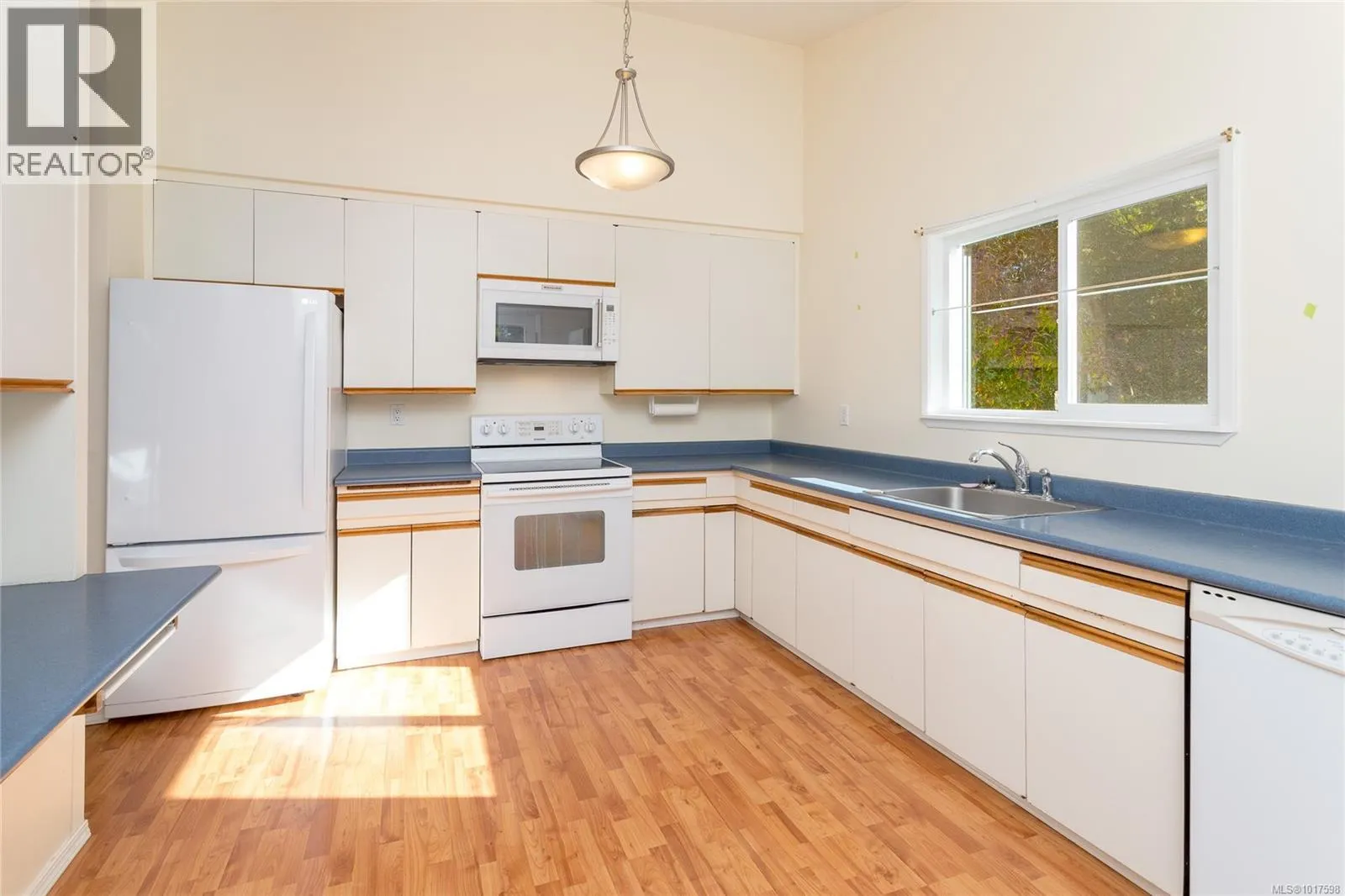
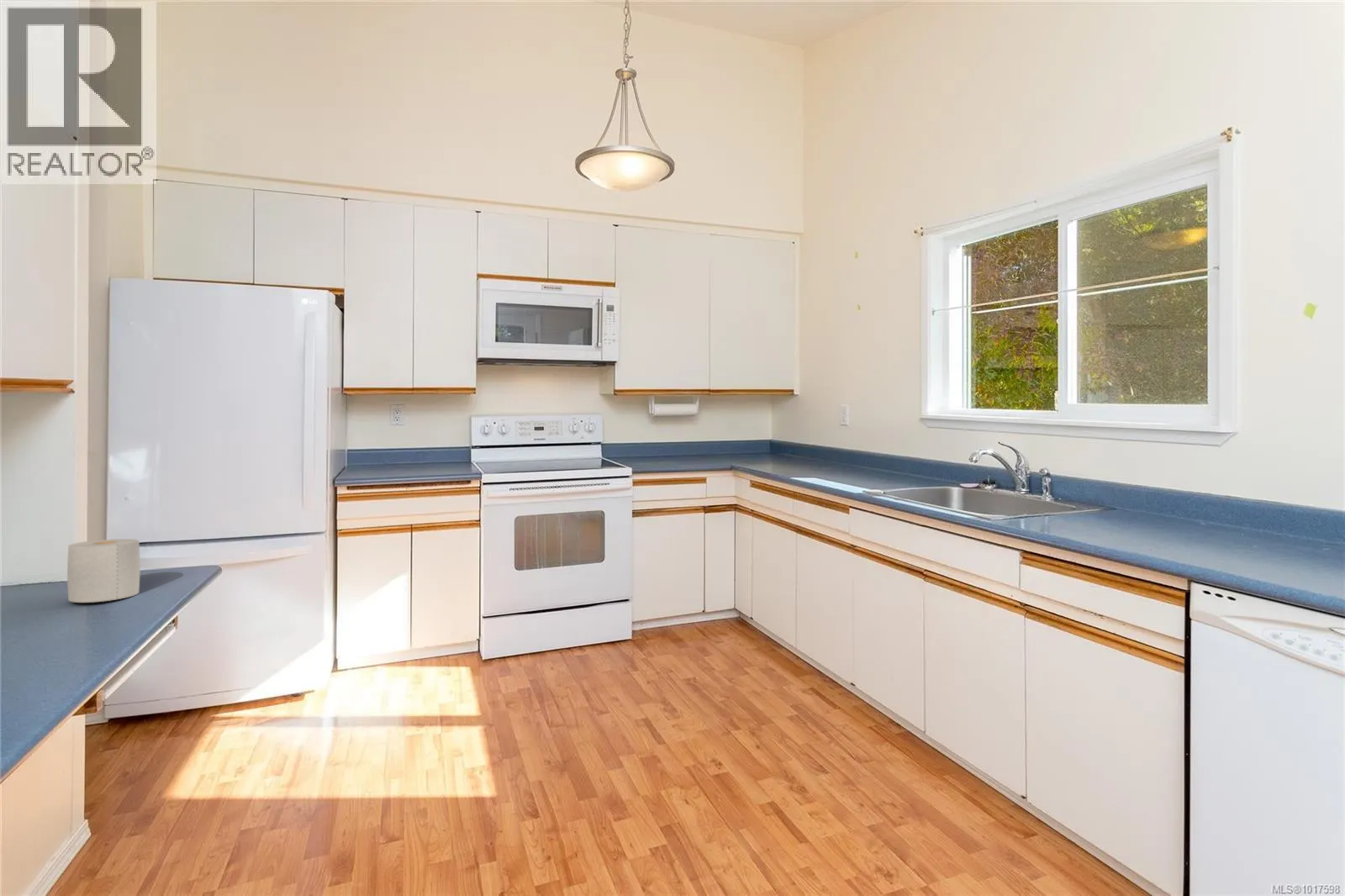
+ paper towel roll [66,538,141,603]
